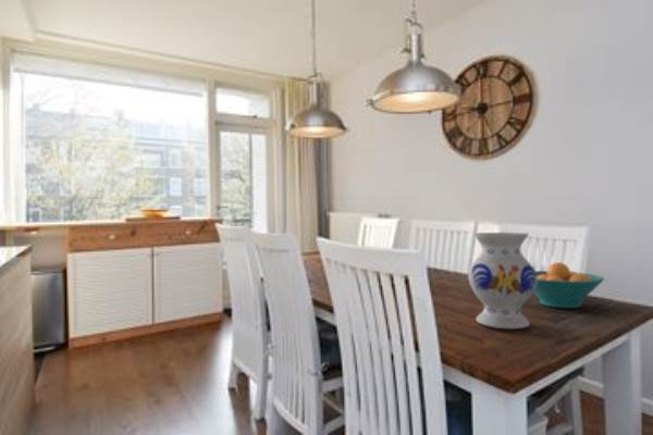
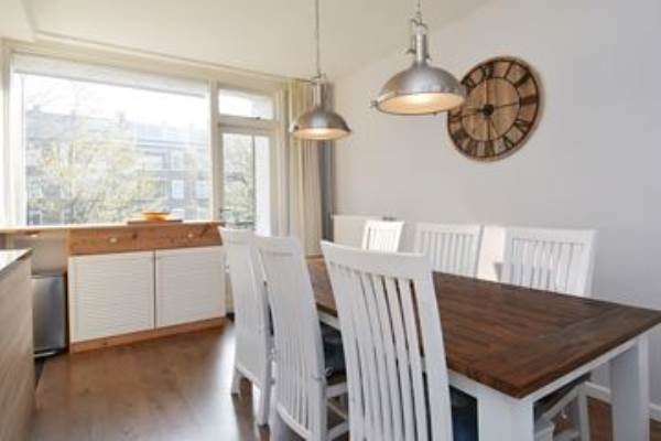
- fruit bowl [533,261,605,309]
- vase [467,232,537,331]
